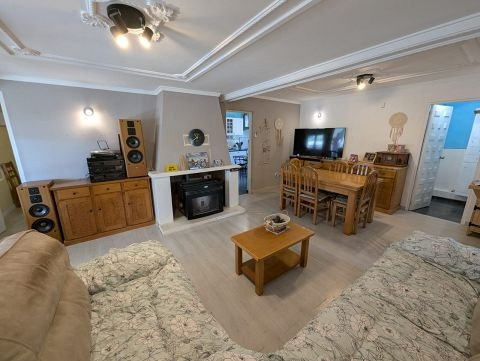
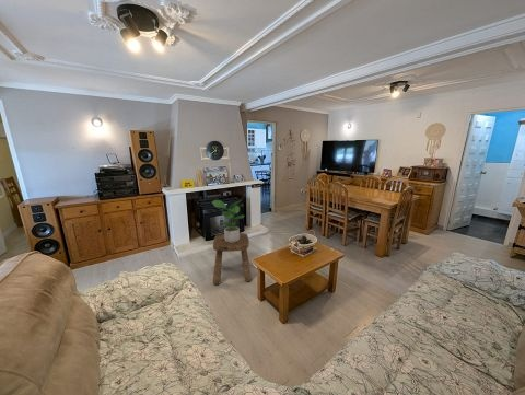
+ potted plant [210,199,245,243]
+ stool [212,232,253,286]
